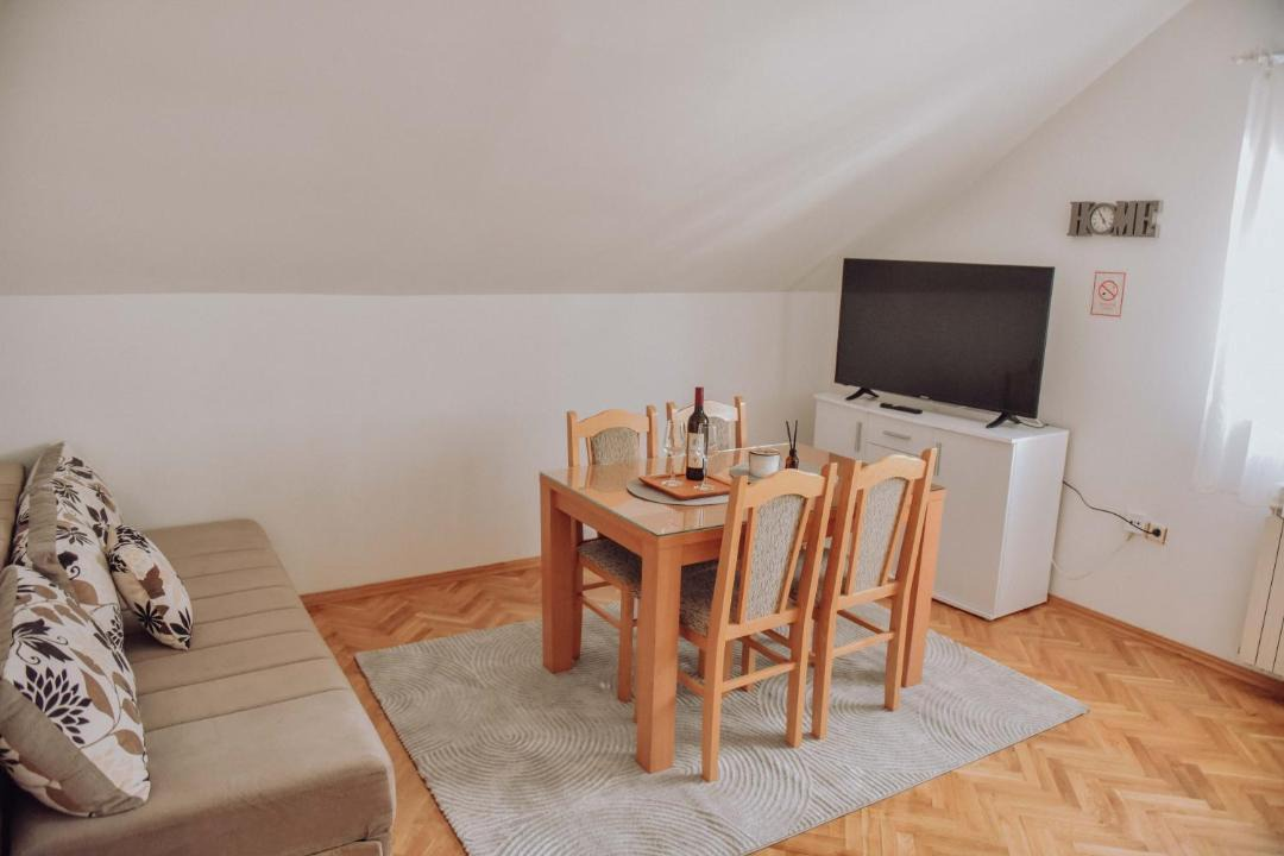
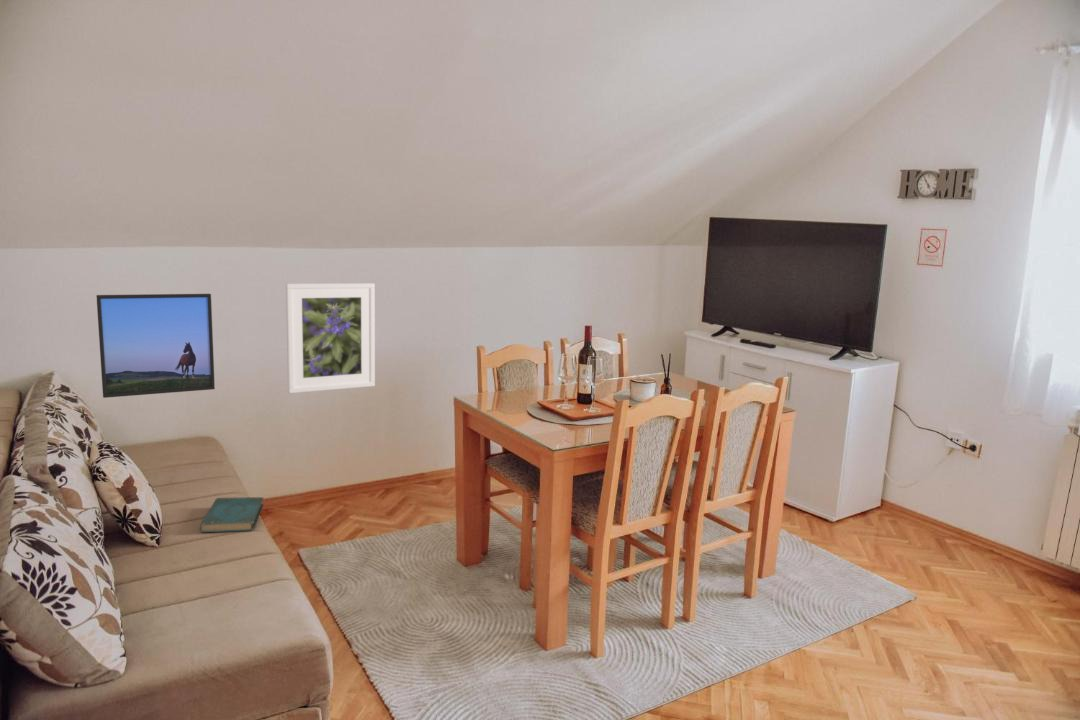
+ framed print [95,293,216,399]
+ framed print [285,282,376,394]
+ book [199,496,265,533]
